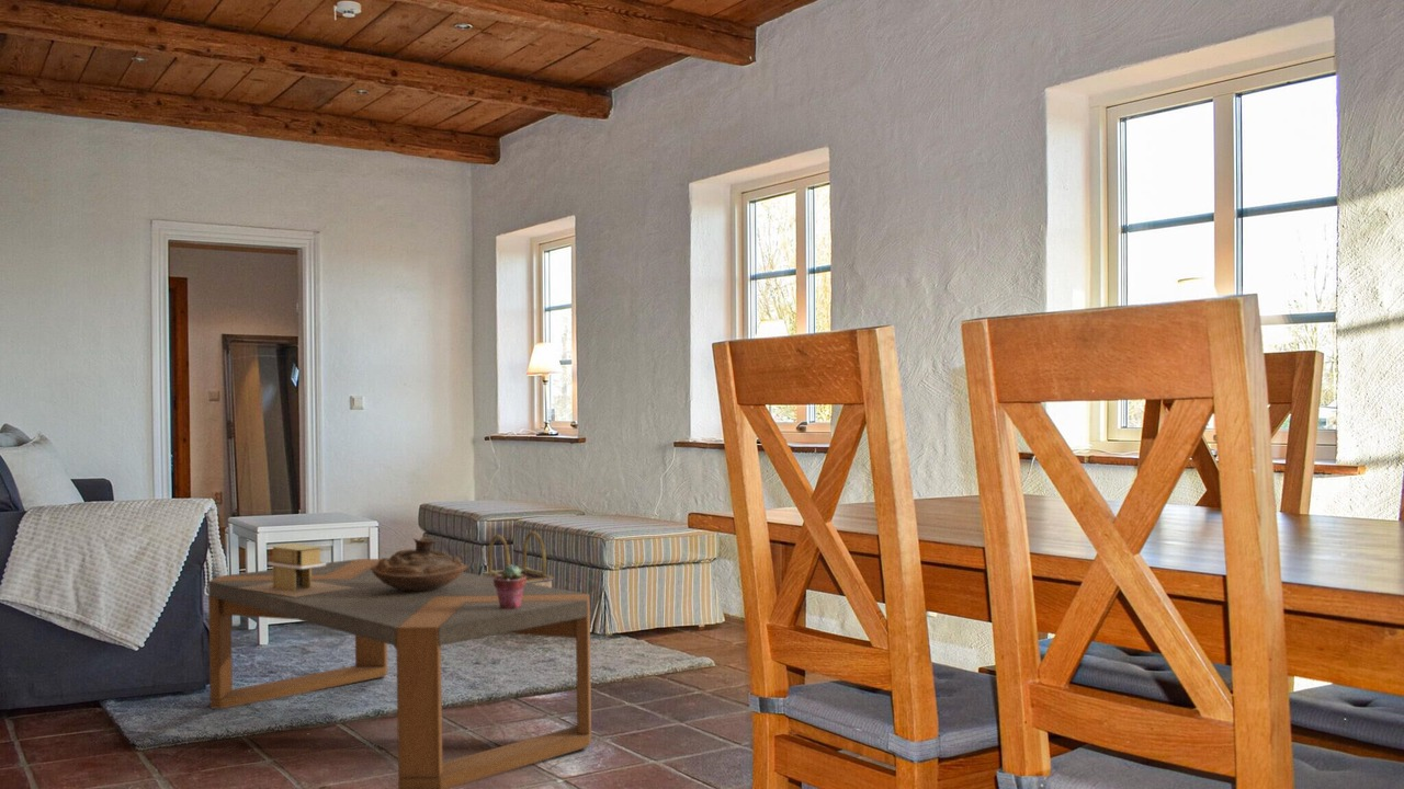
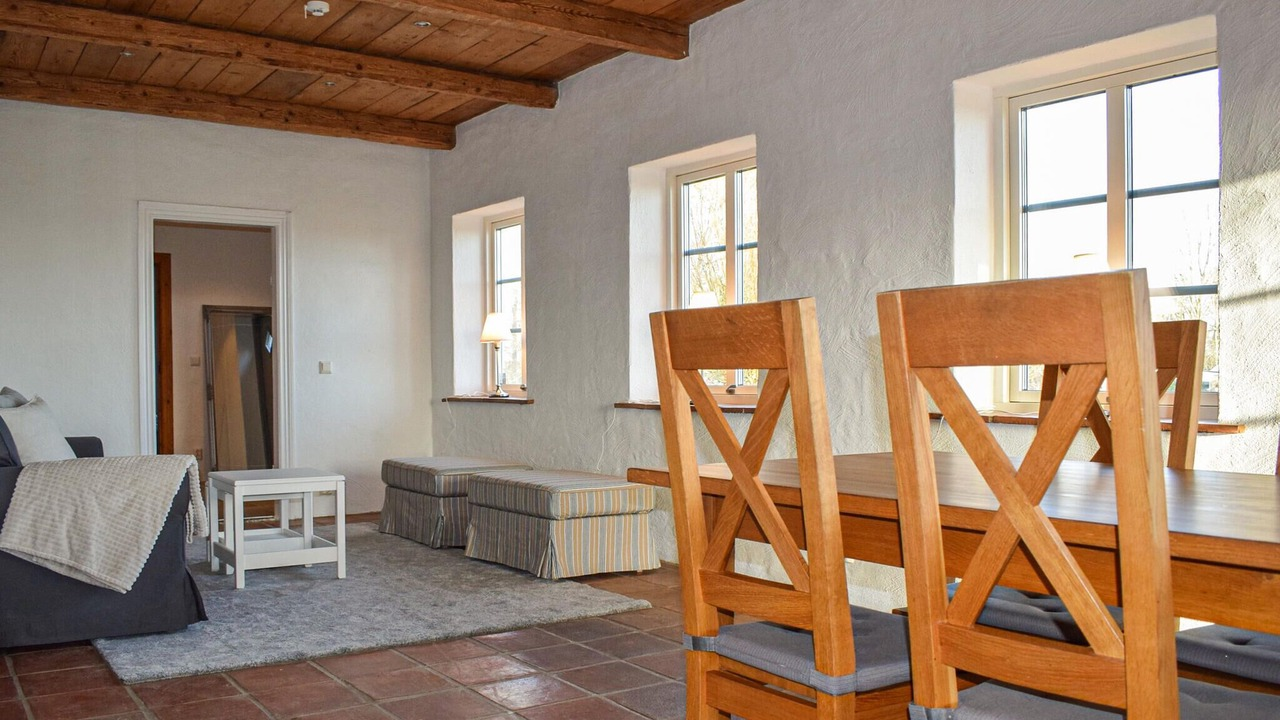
- coffee table [207,558,592,789]
- potted succulent [494,563,526,609]
- basket [480,530,554,587]
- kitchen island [238,542,353,597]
- decorative bowl [371,536,469,591]
